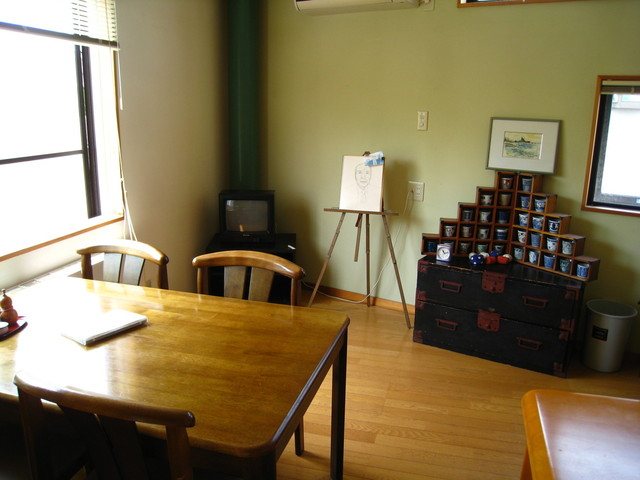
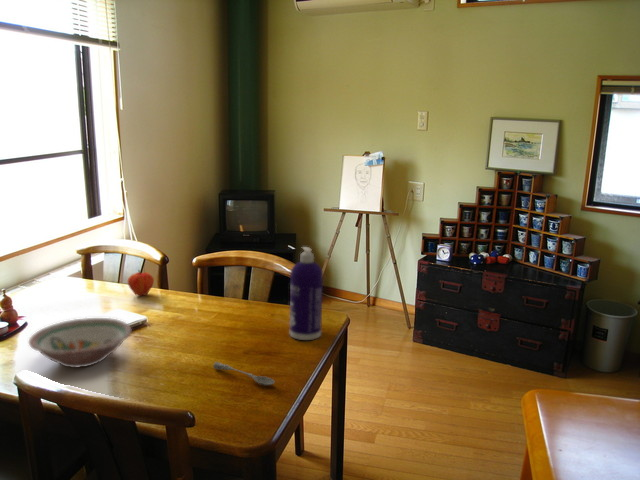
+ soupspoon [212,361,276,386]
+ fruit [127,269,155,297]
+ bowl [28,317,133,369]
+ spray bottle [289,246,324,341]
